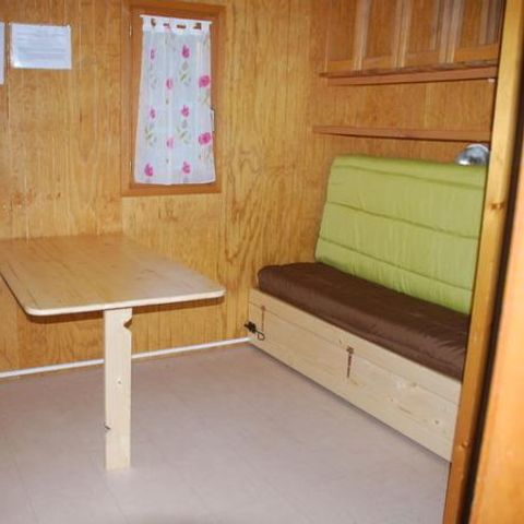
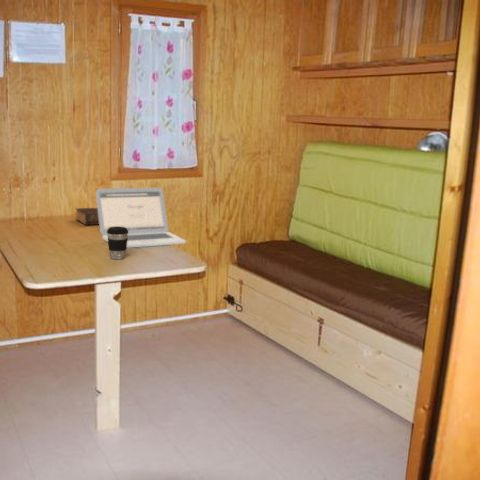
+ coffee cup [107,226,129,260]
+ book [75,207,100,226]
+ laptop [95,187,187,248]
